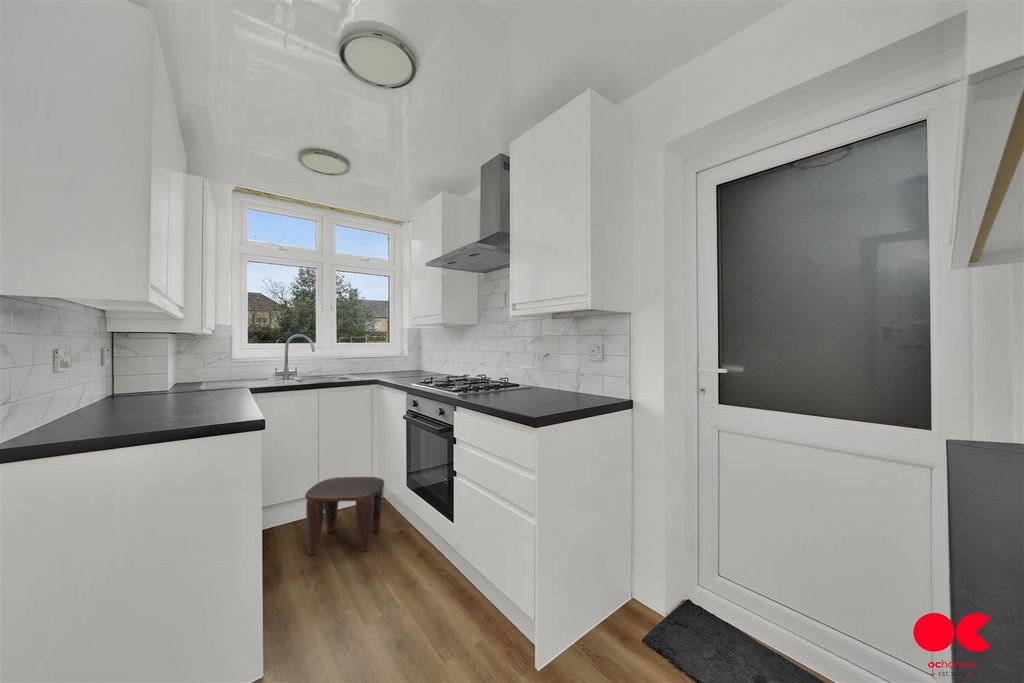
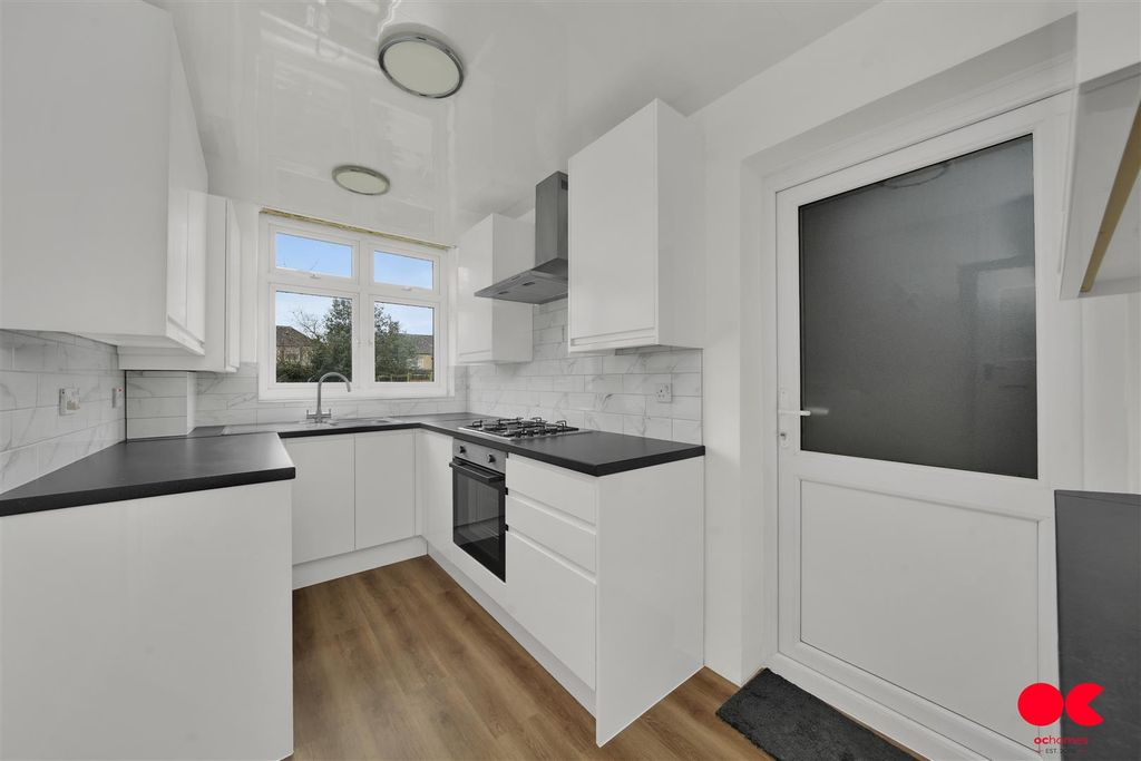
- stool [304,476,385,556]
